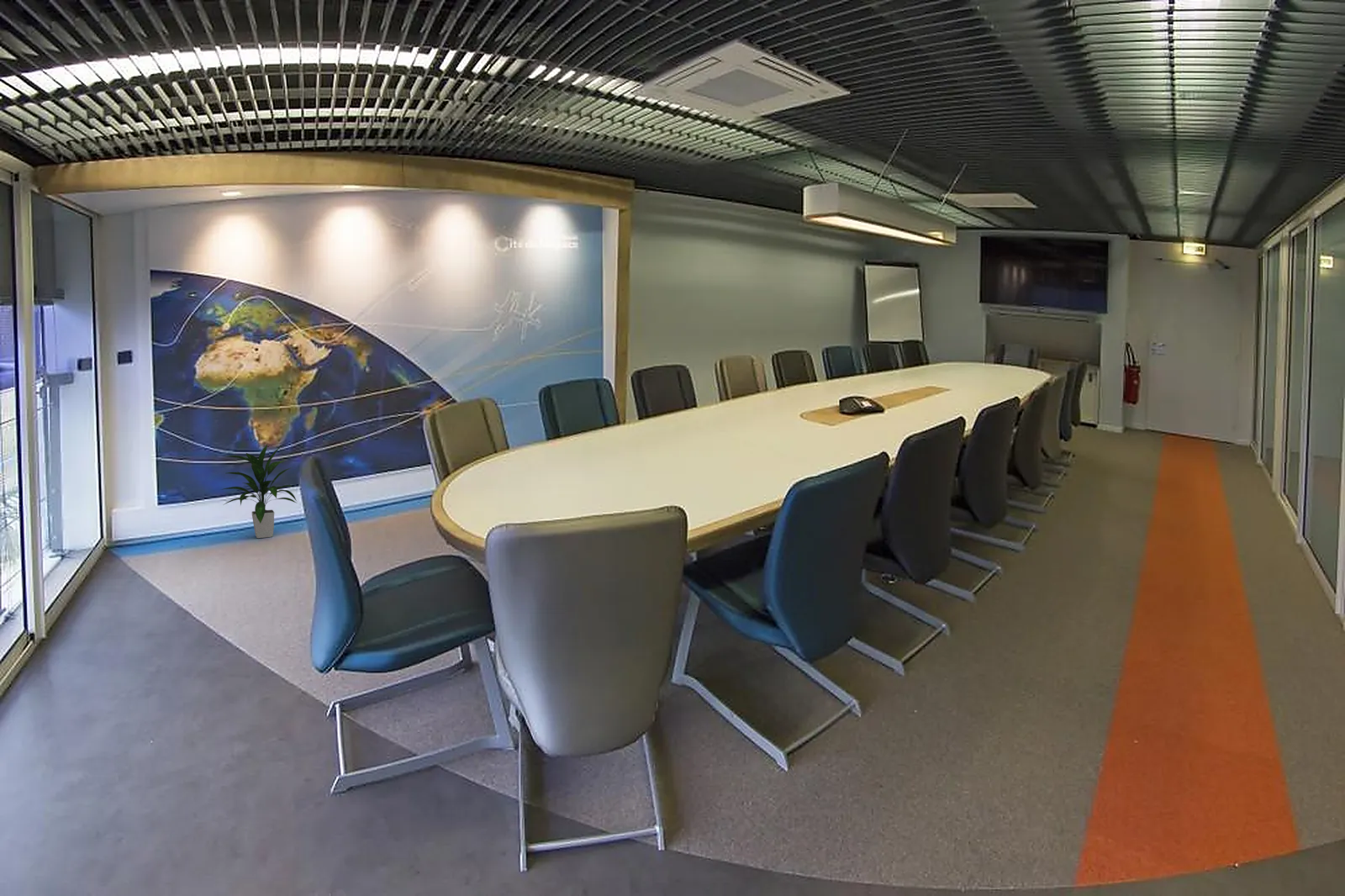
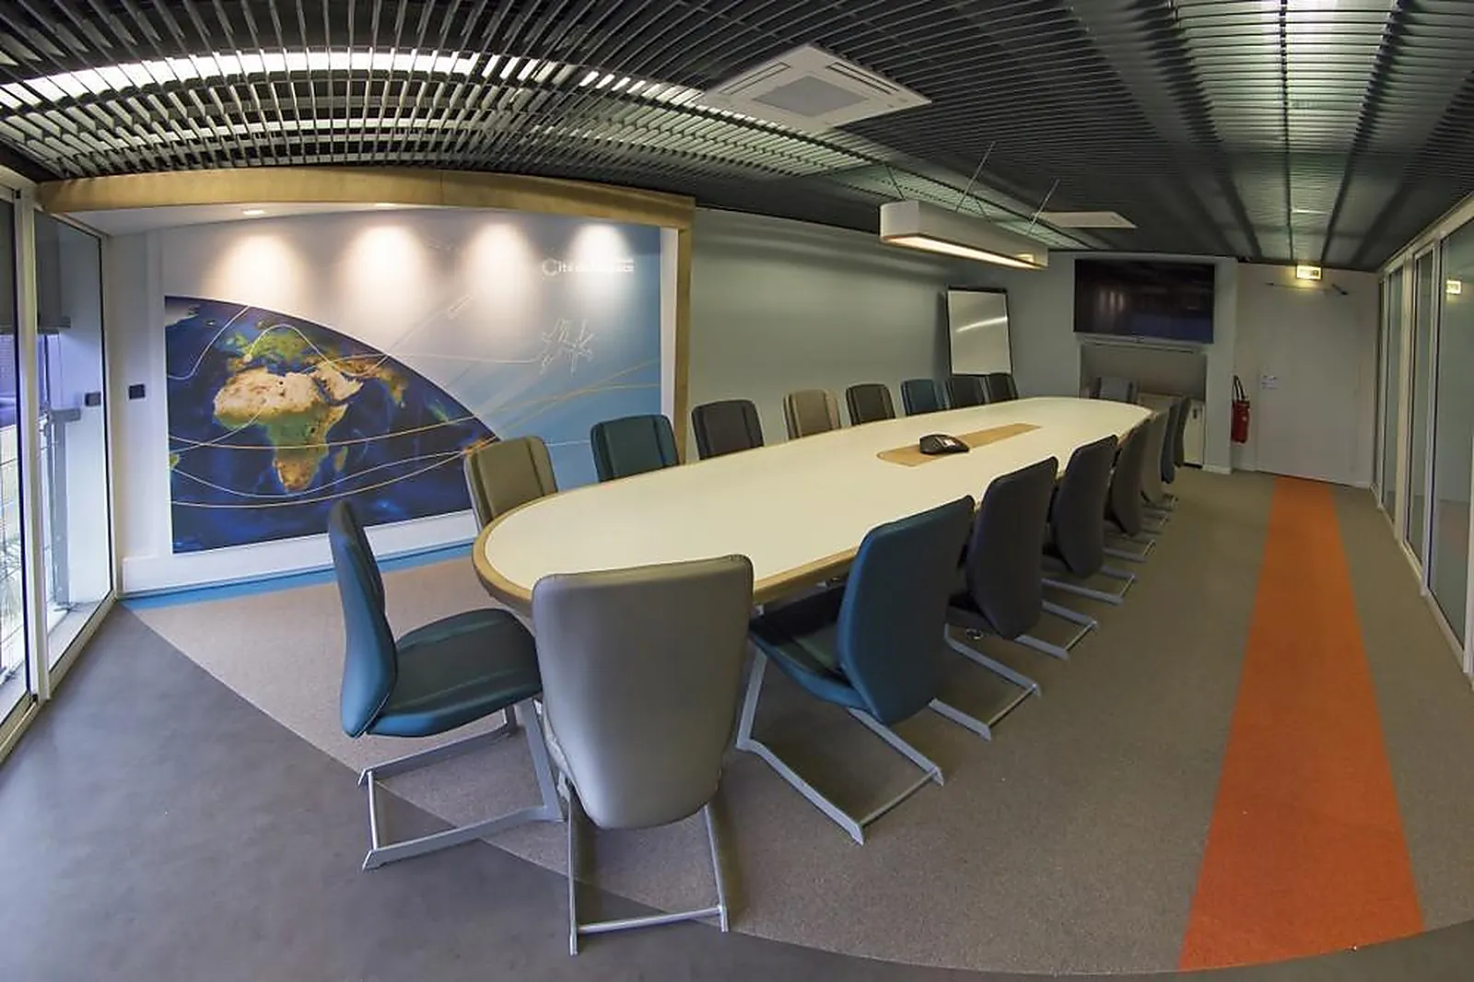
- indoor plant [220,443,298,539]
